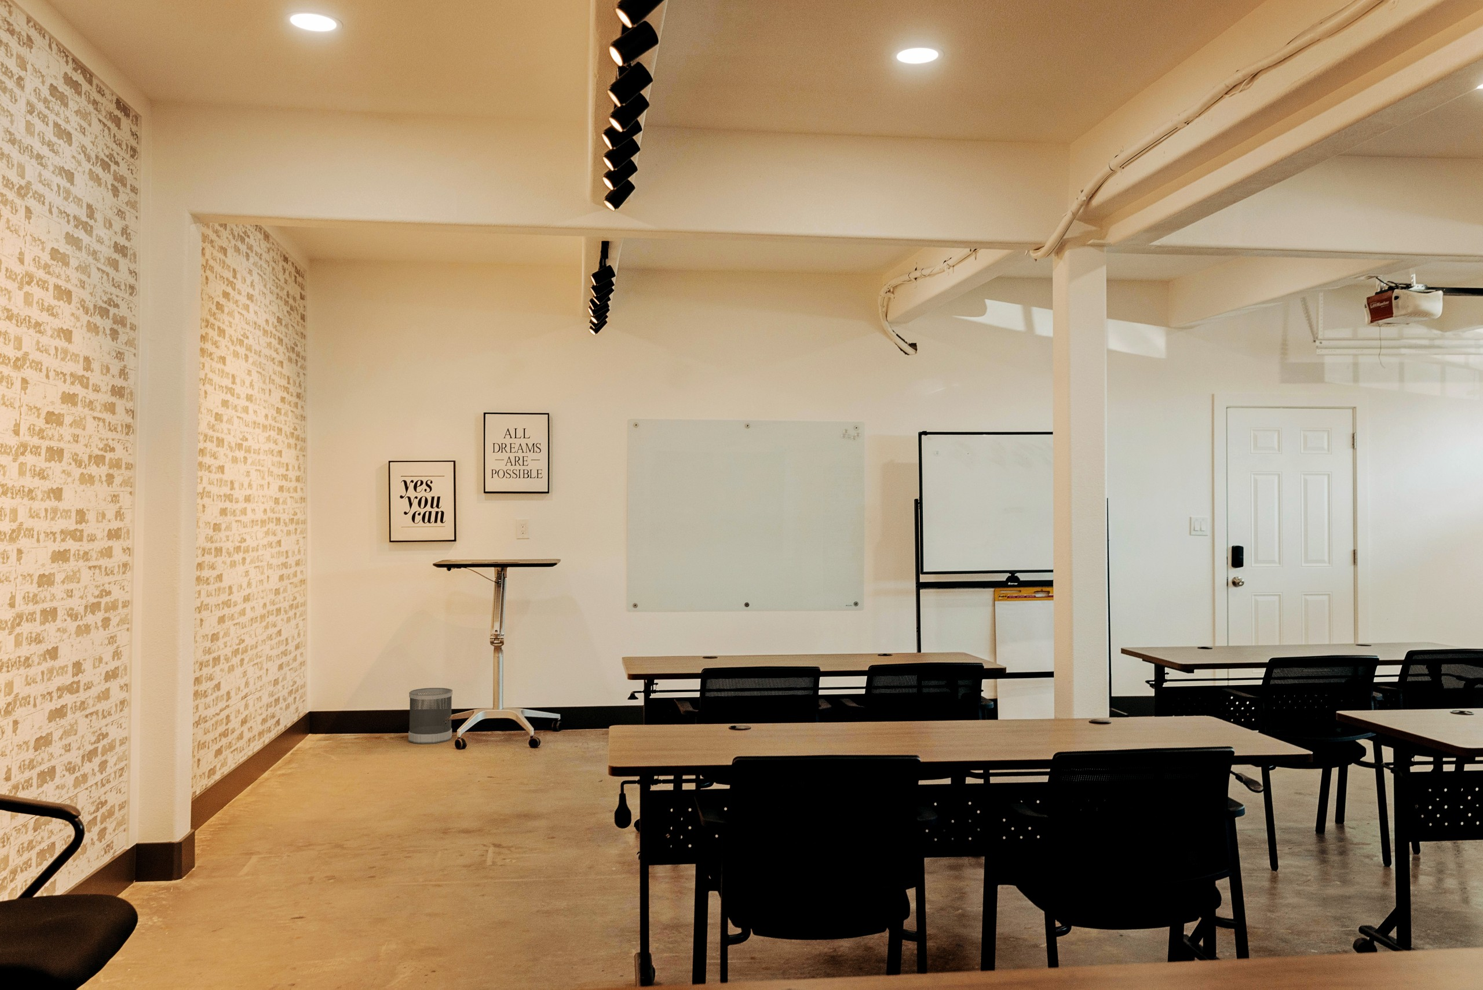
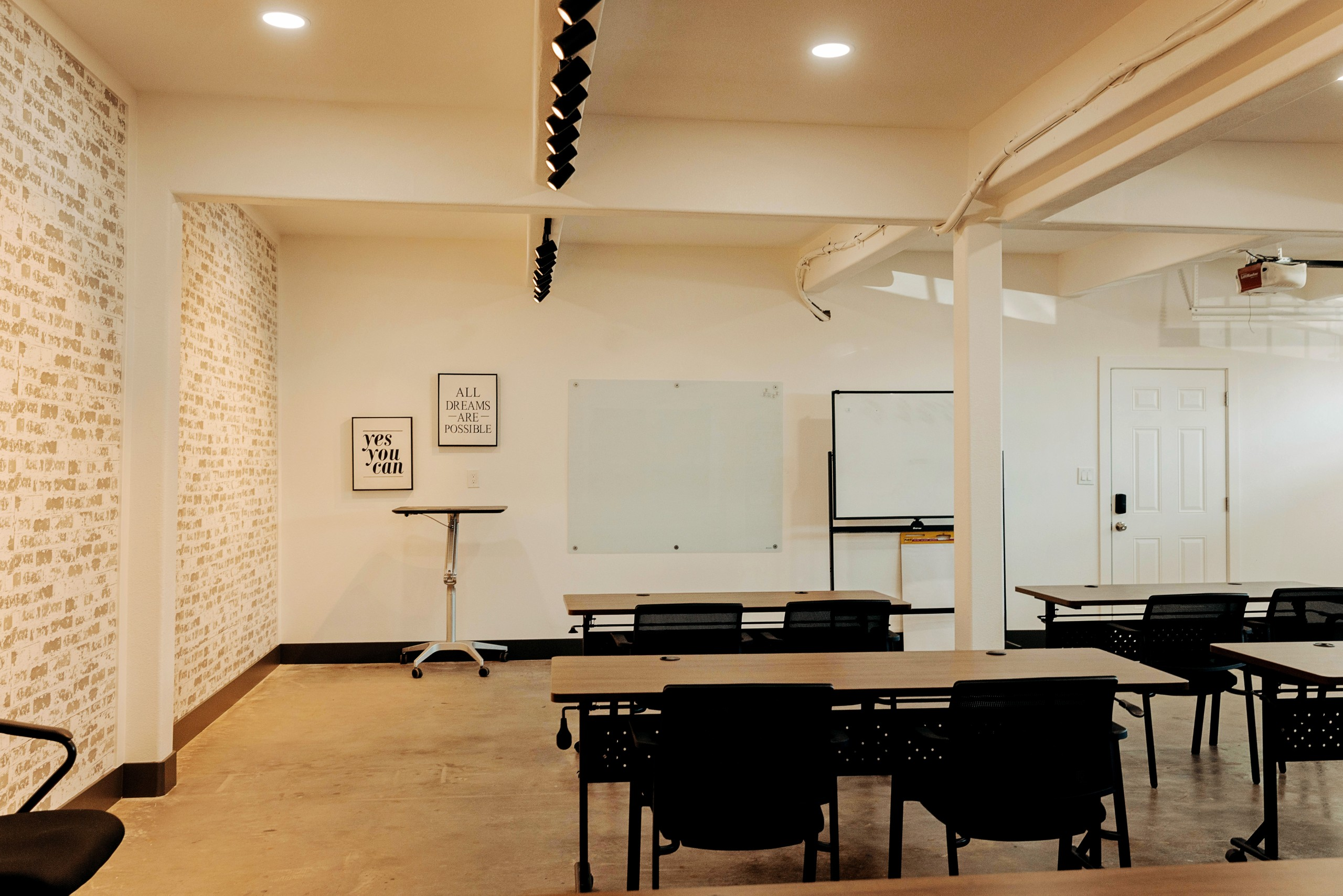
- wastebasket [407,687,453,745]
